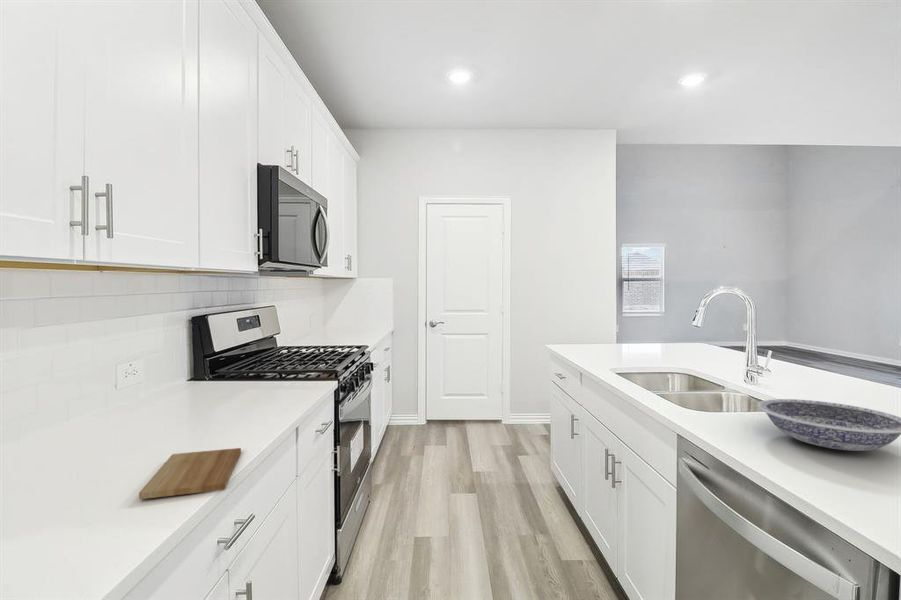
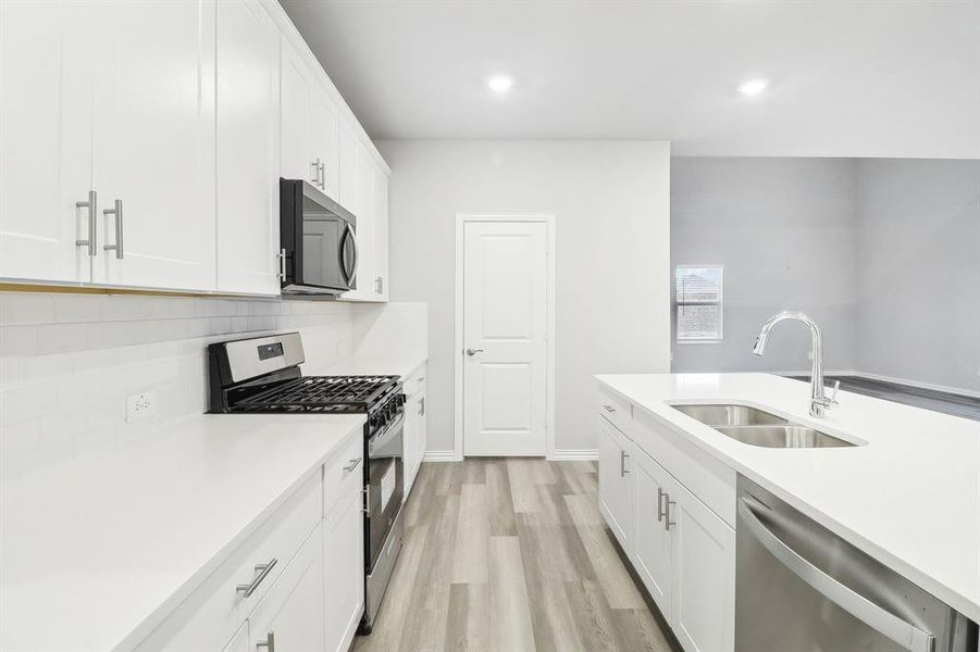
- cutting board [138,447,242,500]
- bowl [756,398,901,452]
